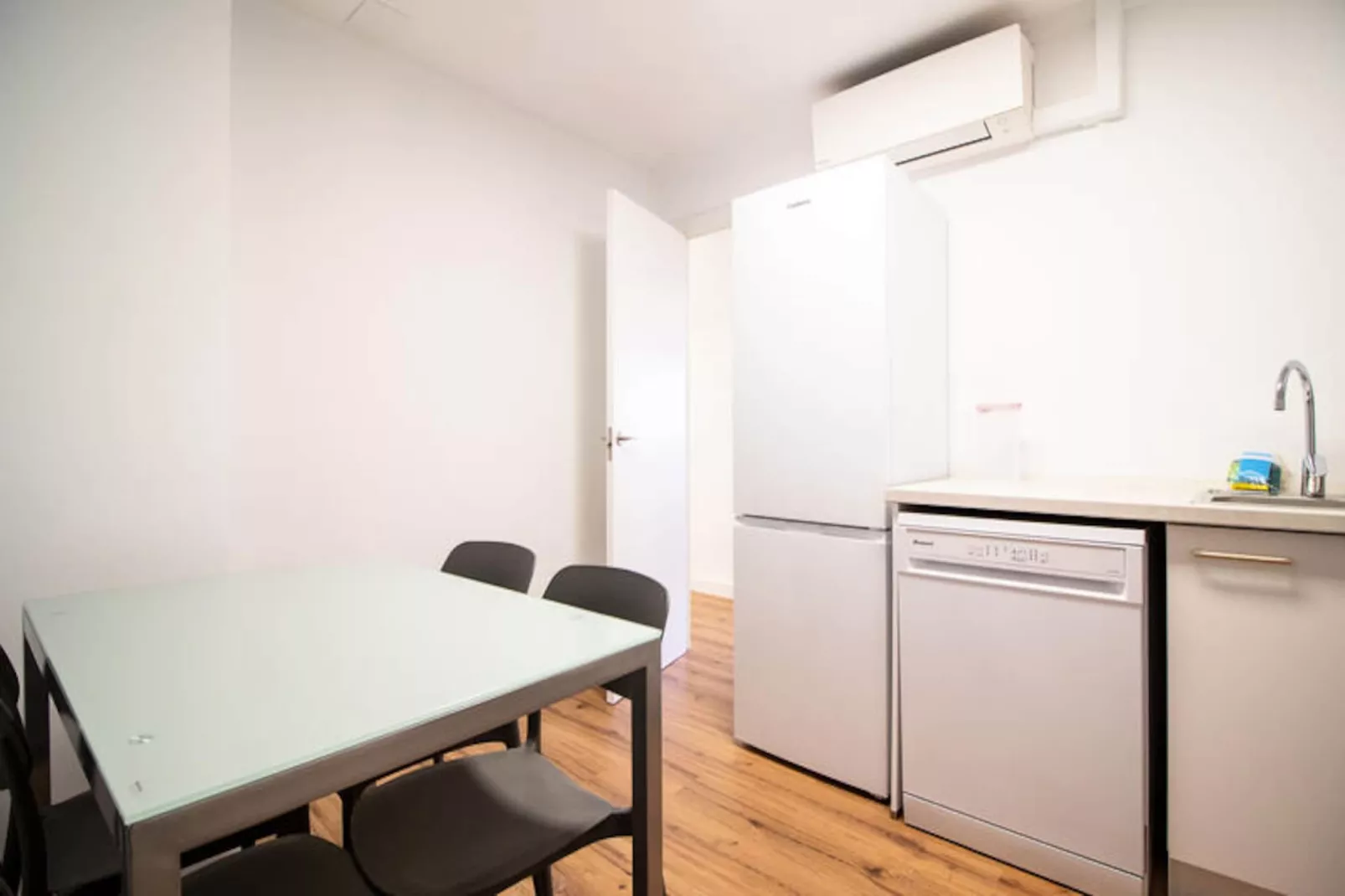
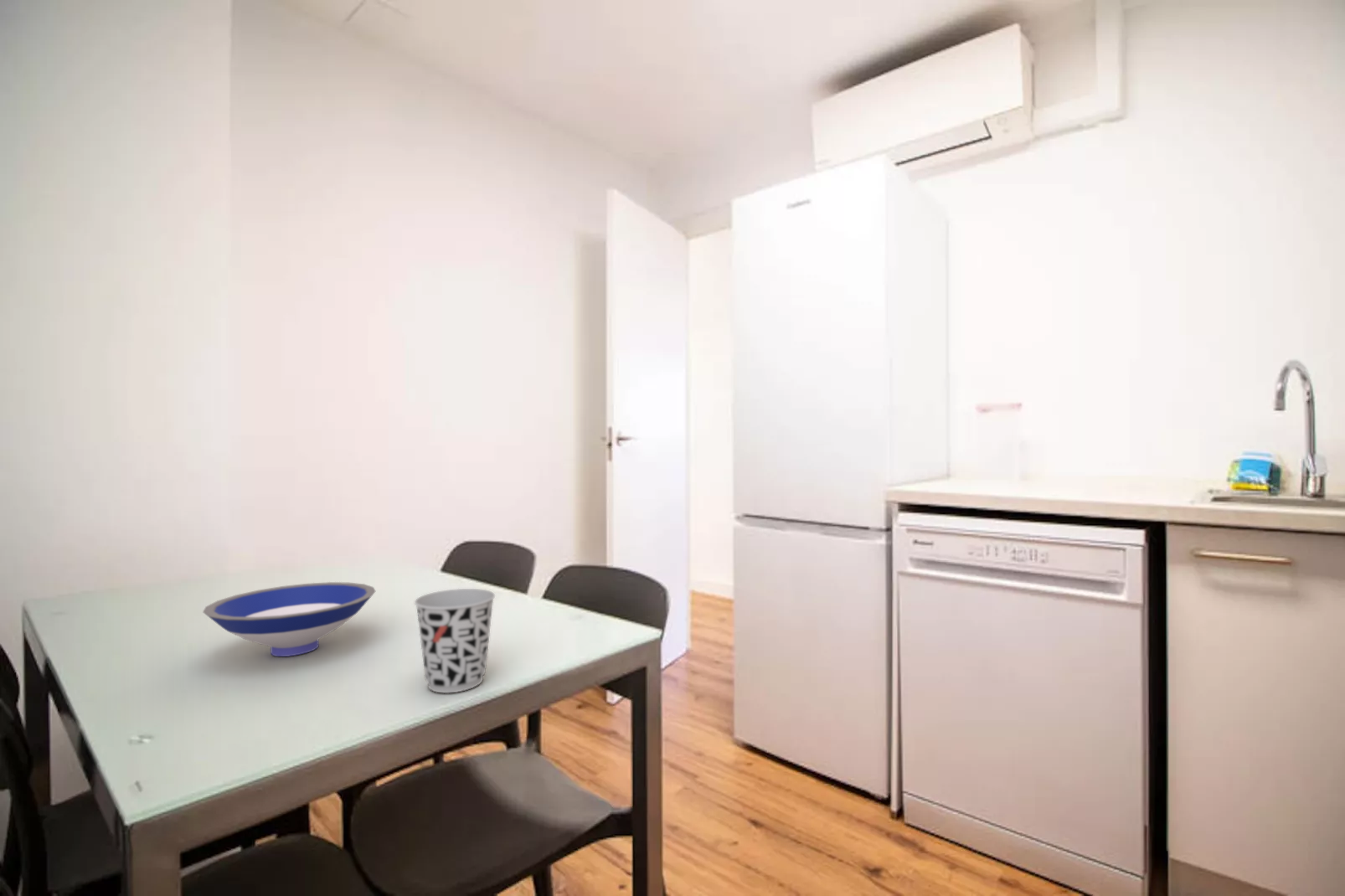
+ cup [414,588,496,693]
+ bowl [202,581,376,657]
